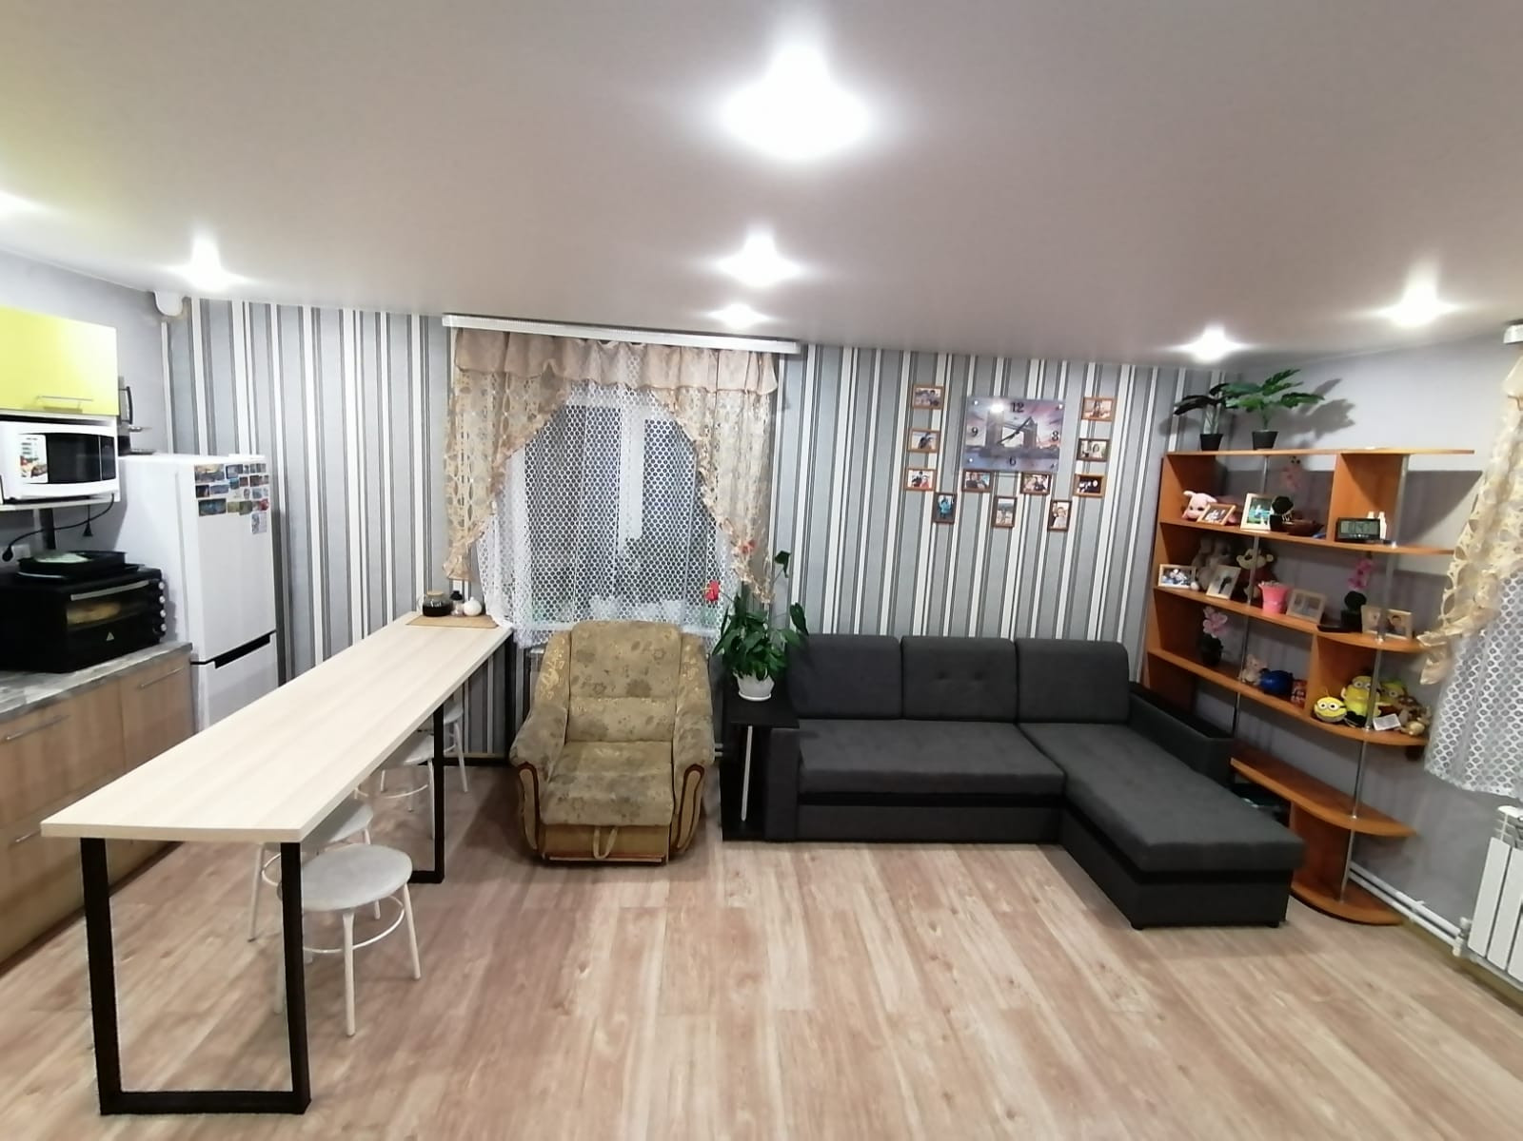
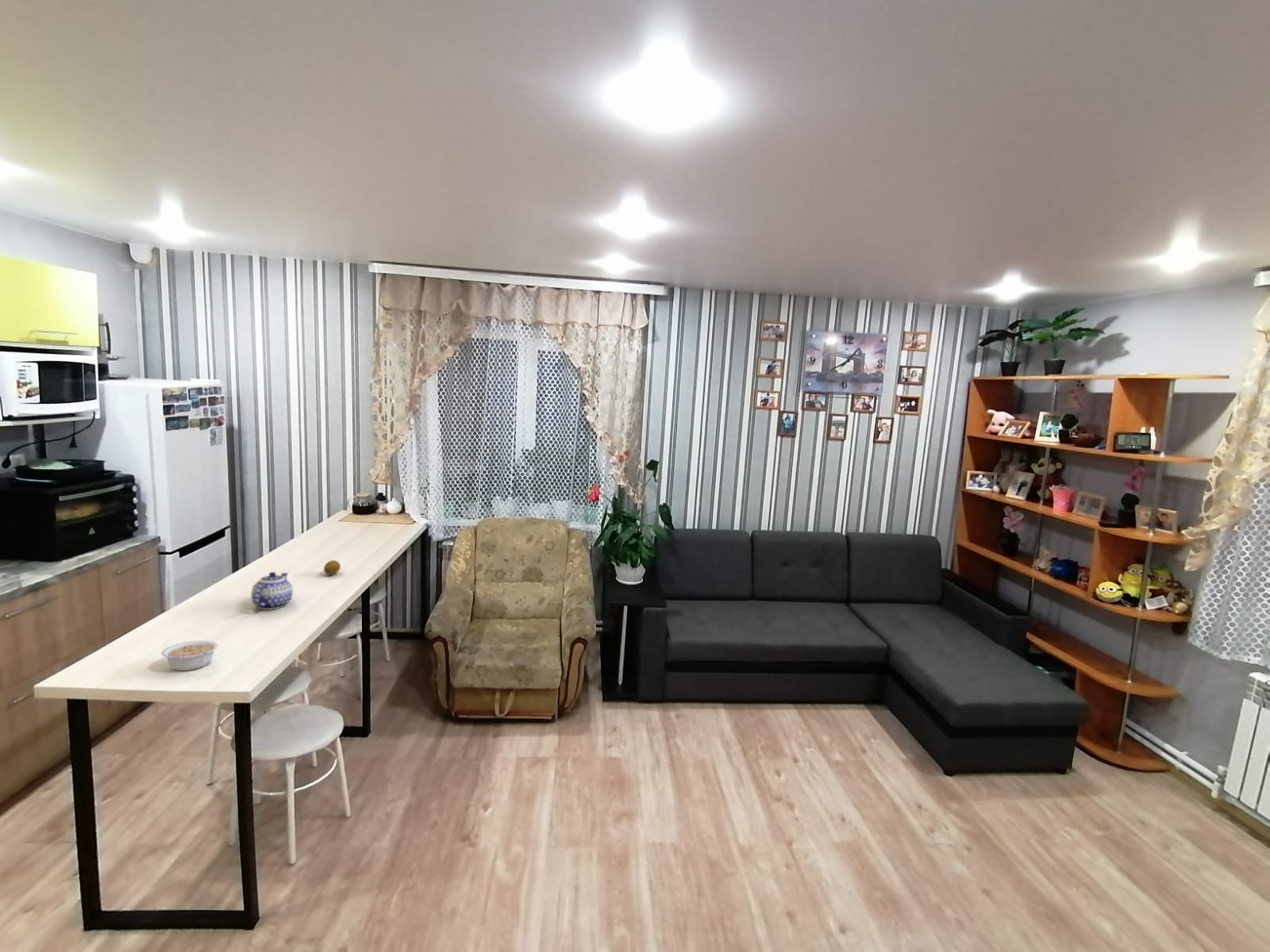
+ teapot [251,571,294,611]
+ fruit [323,559,341,576]
+ legume [160,639,219,671]
